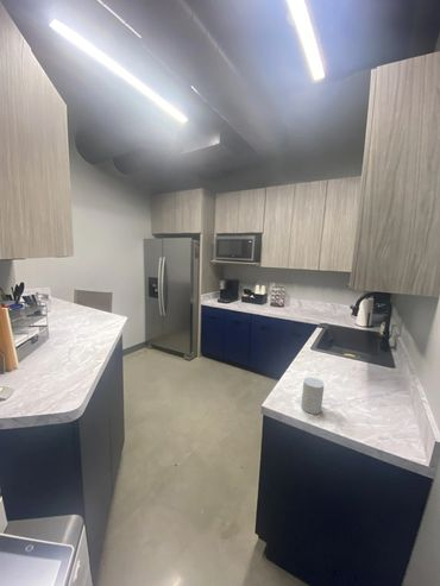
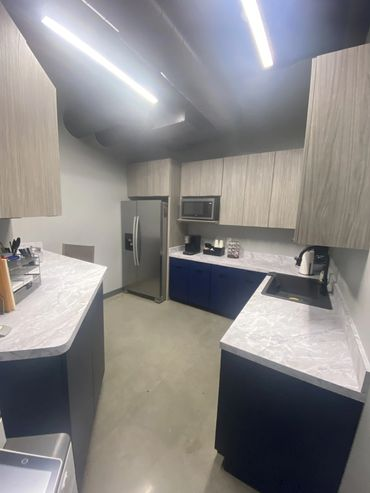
- cup [300,376,326,415]
